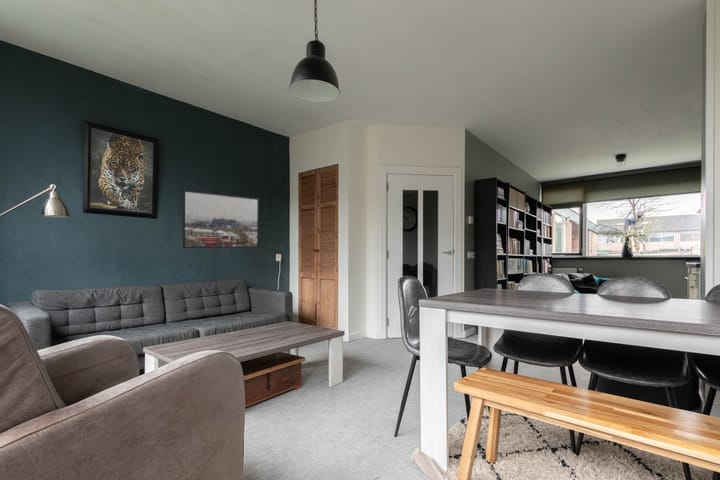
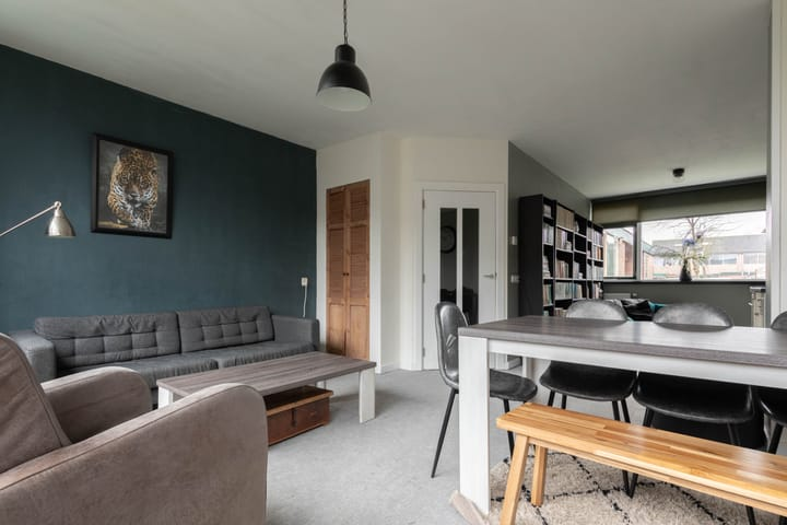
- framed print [182,189,260,249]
